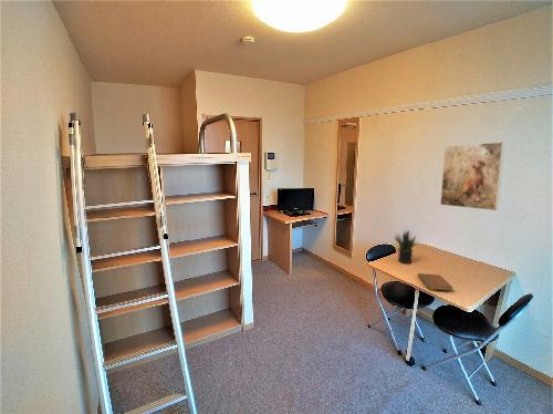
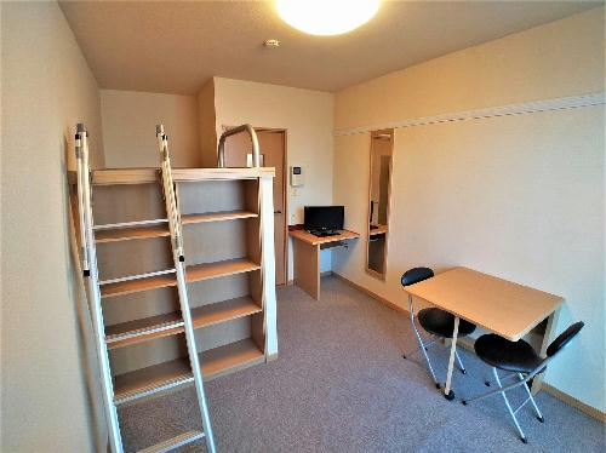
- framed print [439,141,505,211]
- potted plant [394,228,417,265]
- notebook [417,272,453,292]
